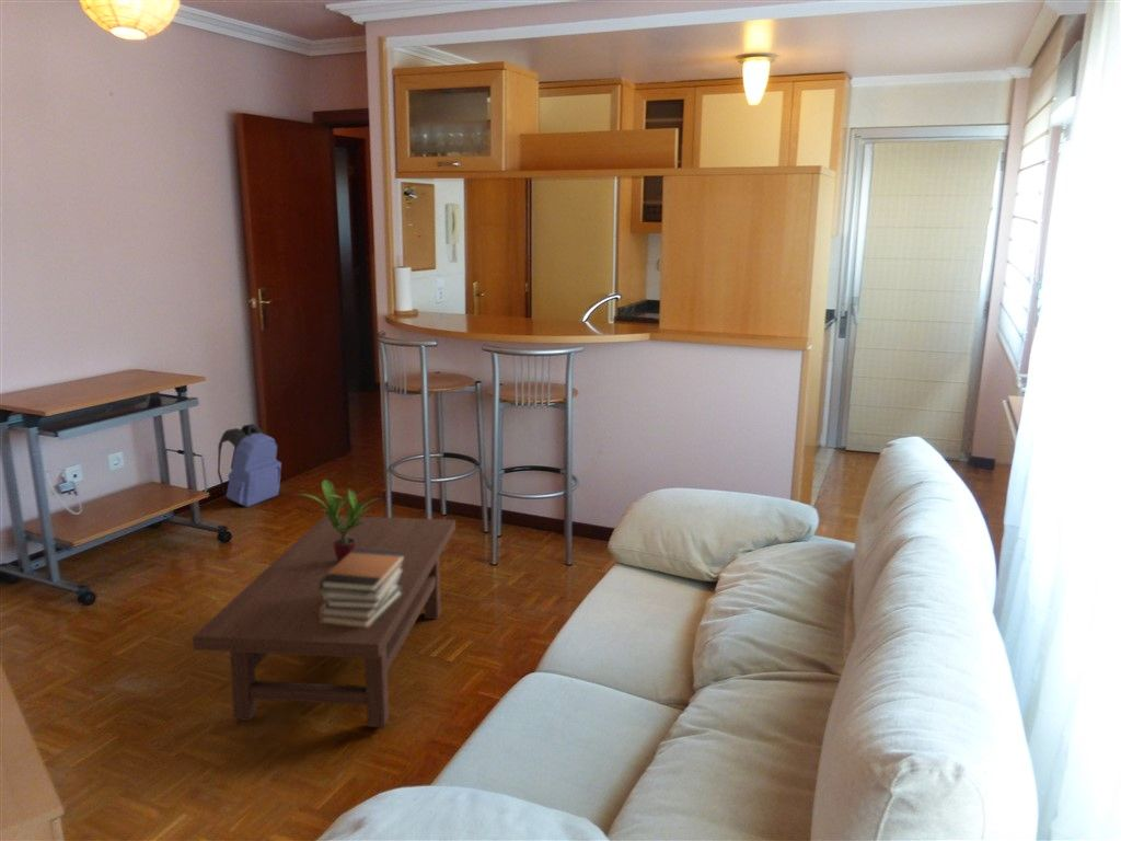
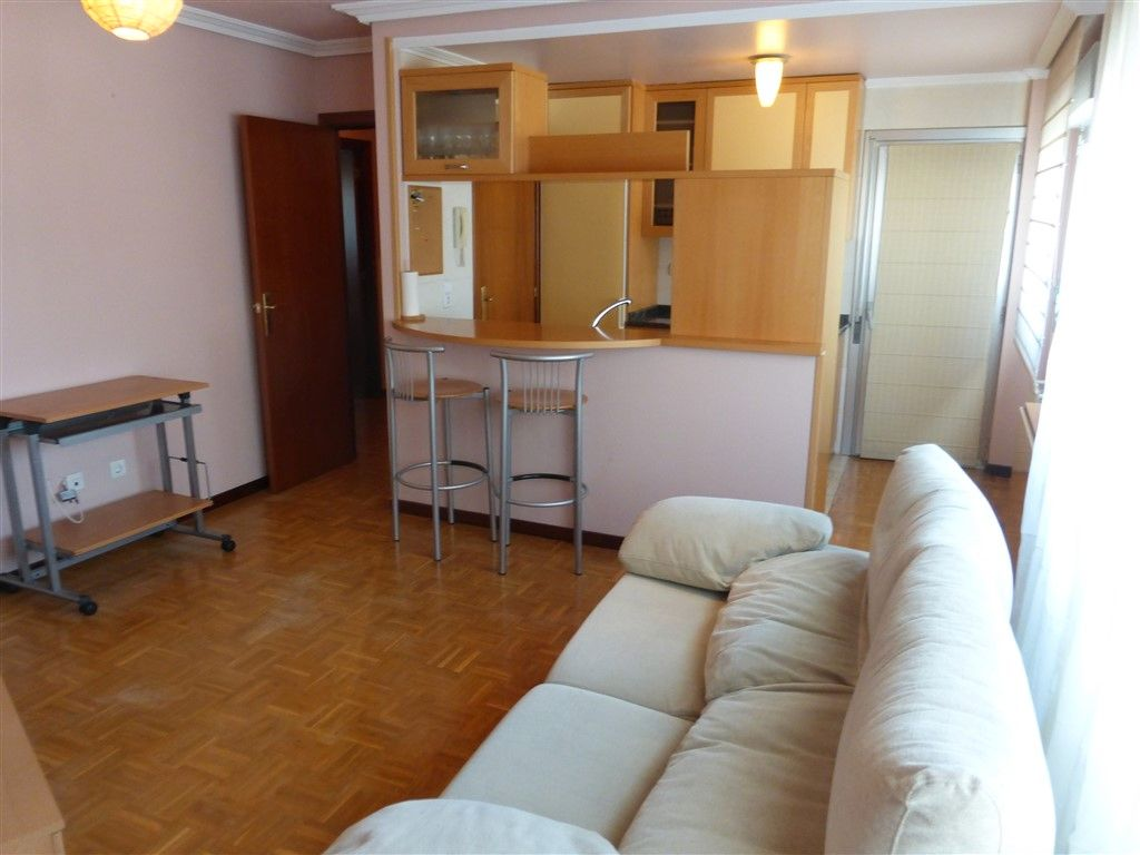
- backpack [217,423,282,508]
- potted plant [297,479,386,563]
- book stack [317,549,406,629]
- coffee table [192,515,457,728]
